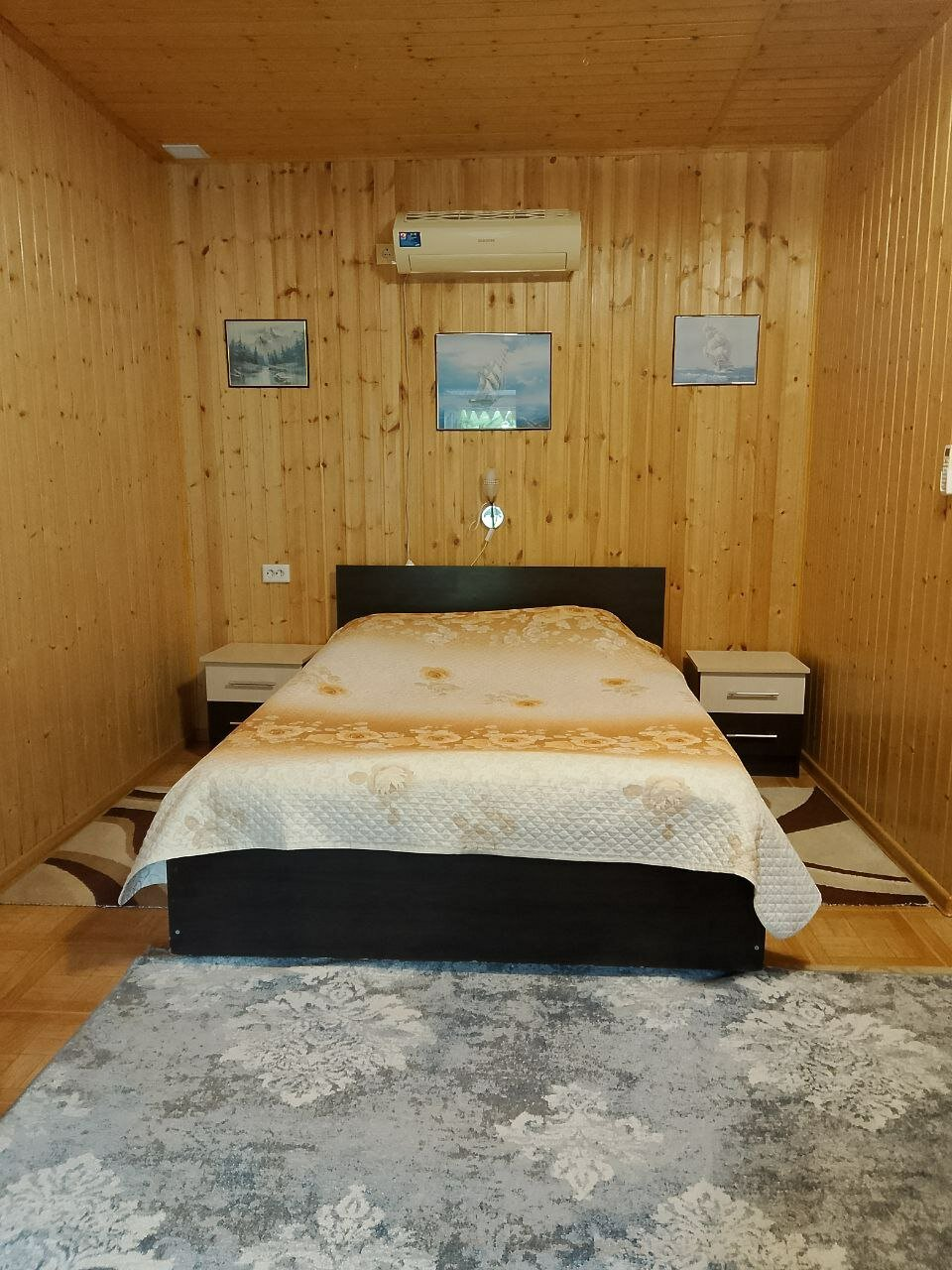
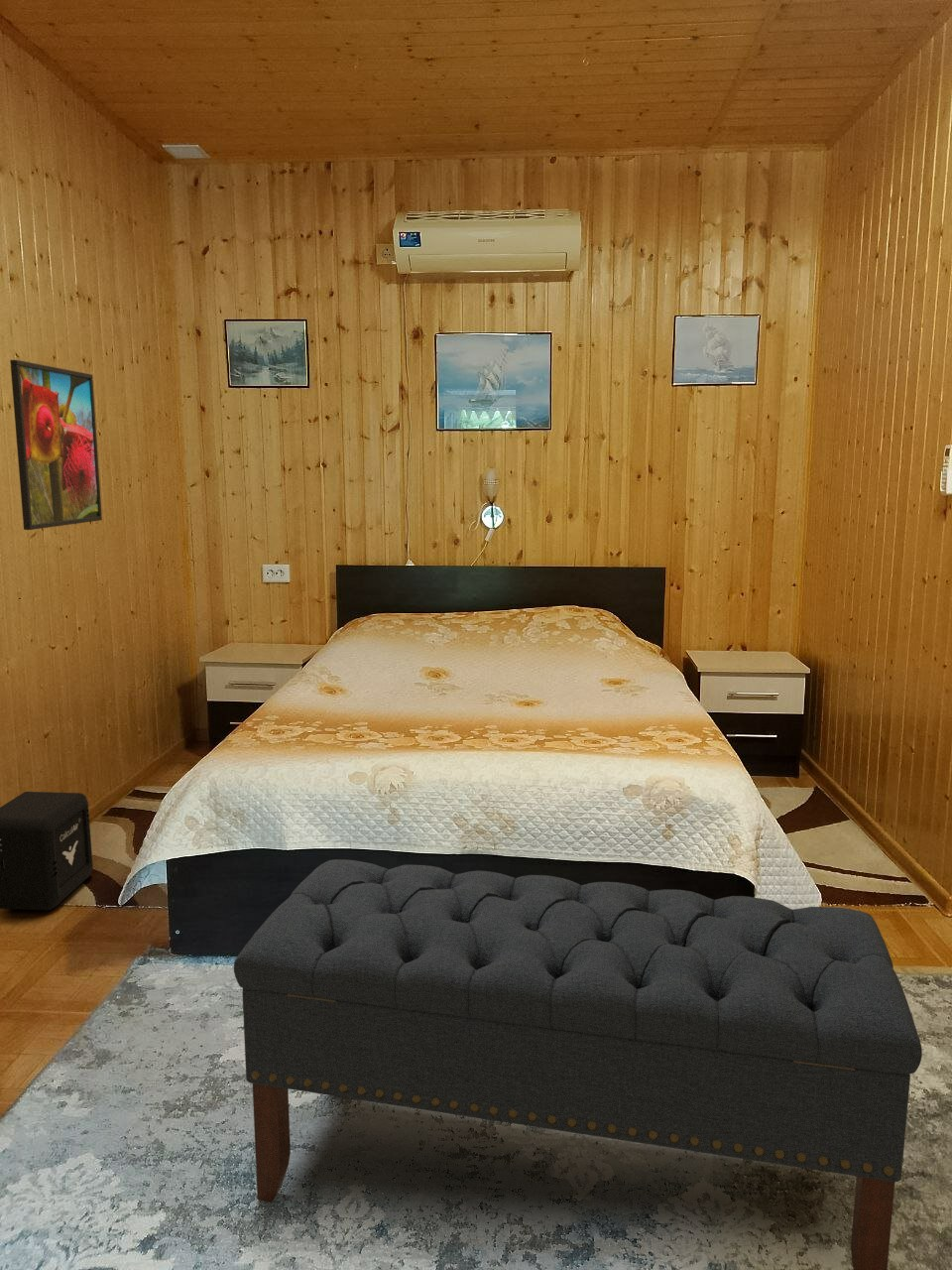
+ bench [233,858,923,1270]
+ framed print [9,359,103,531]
+ air purifier [0,791,94,912]
